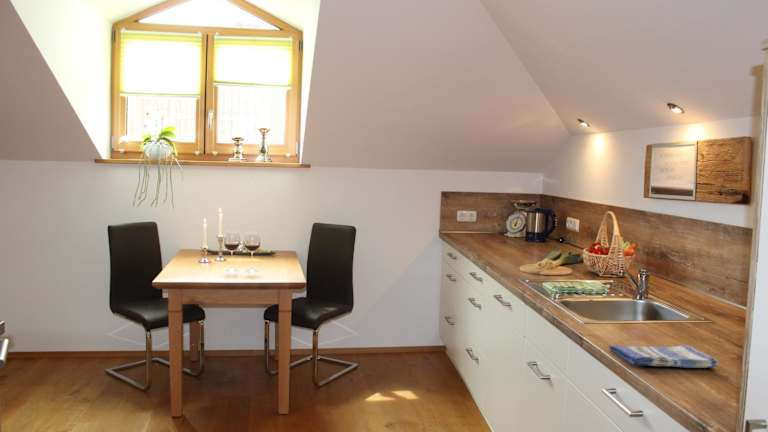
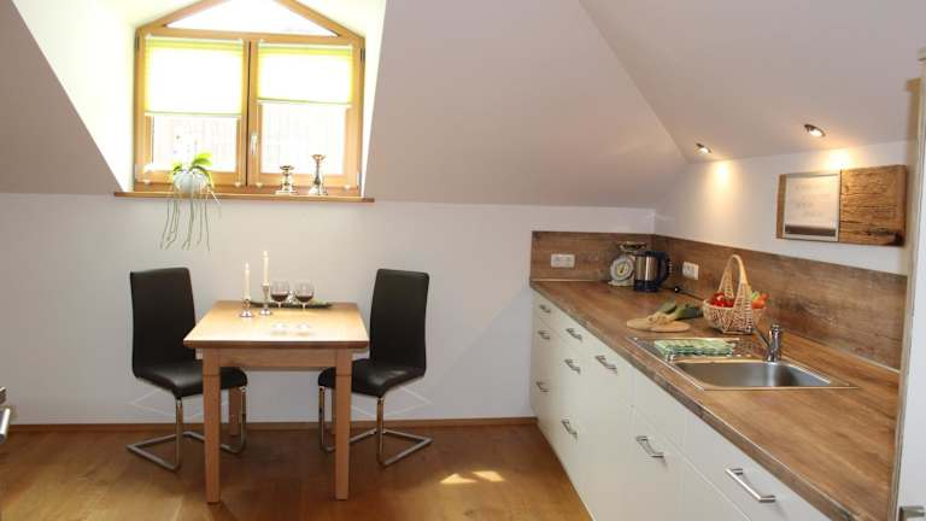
- dish towel [608,344,719,369]
